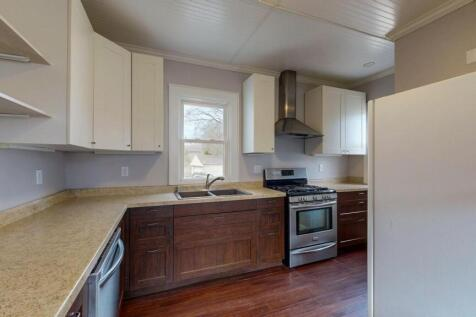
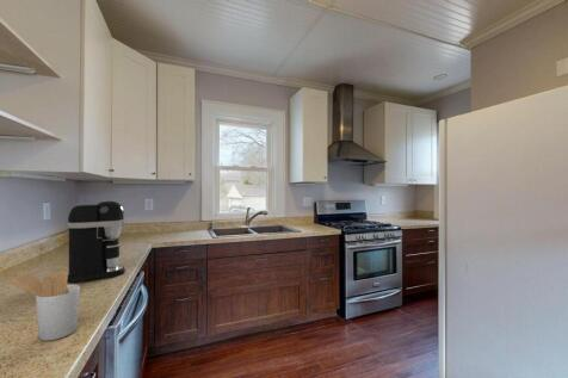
+ utensil holder [8,271,81,342]
+ coffee maker [67,199,126,284]
